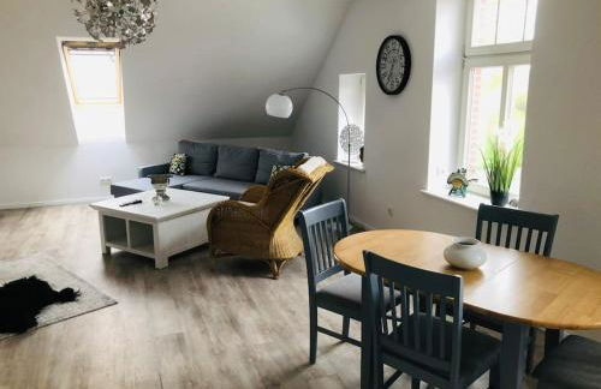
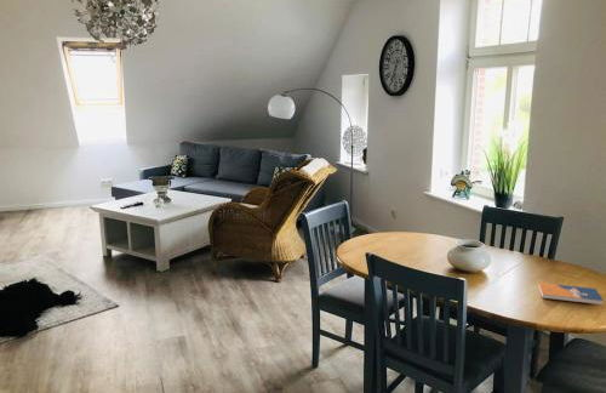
+ notebook [537,281,605,306]
